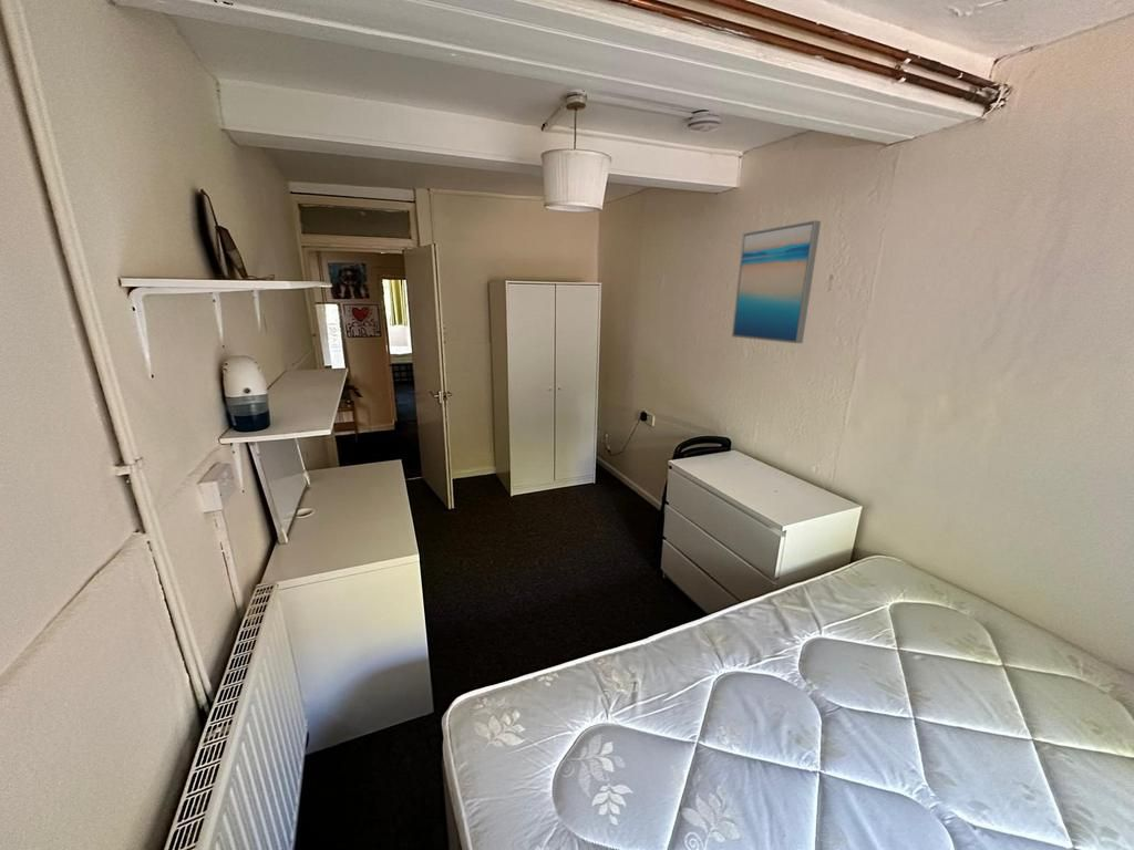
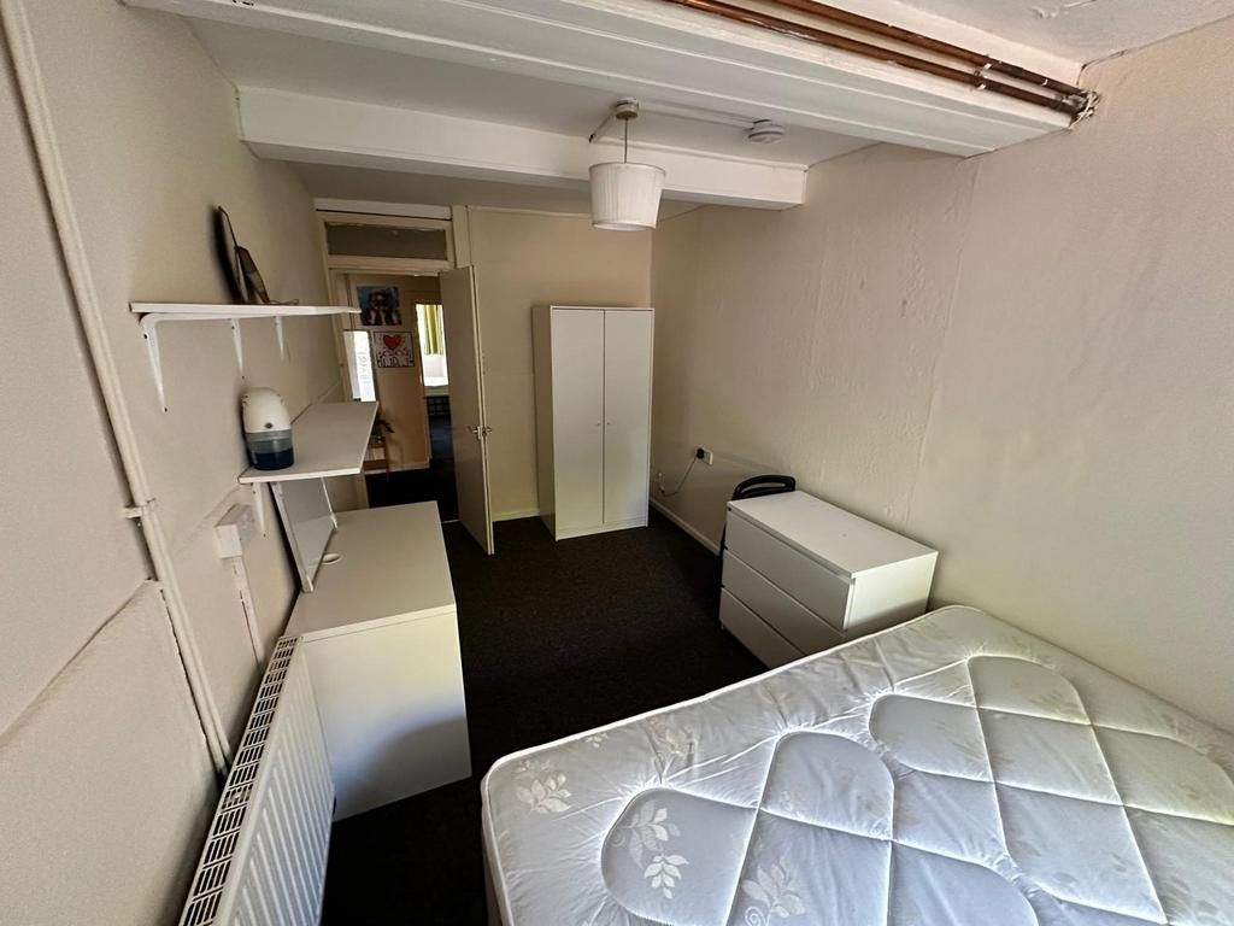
- wall art [731,219,822,344]
